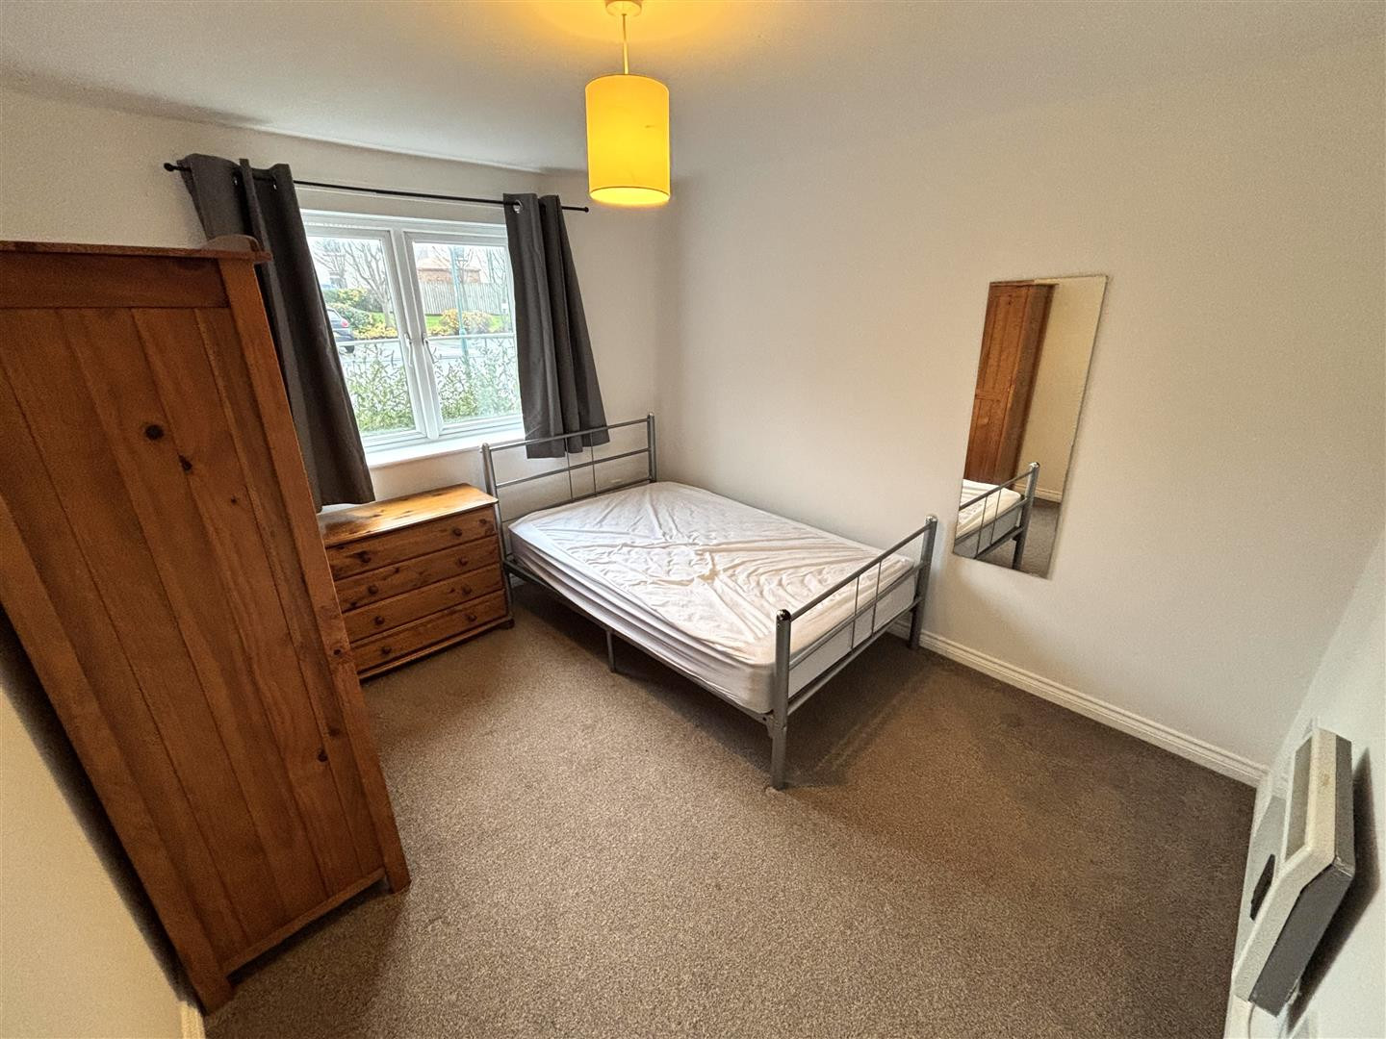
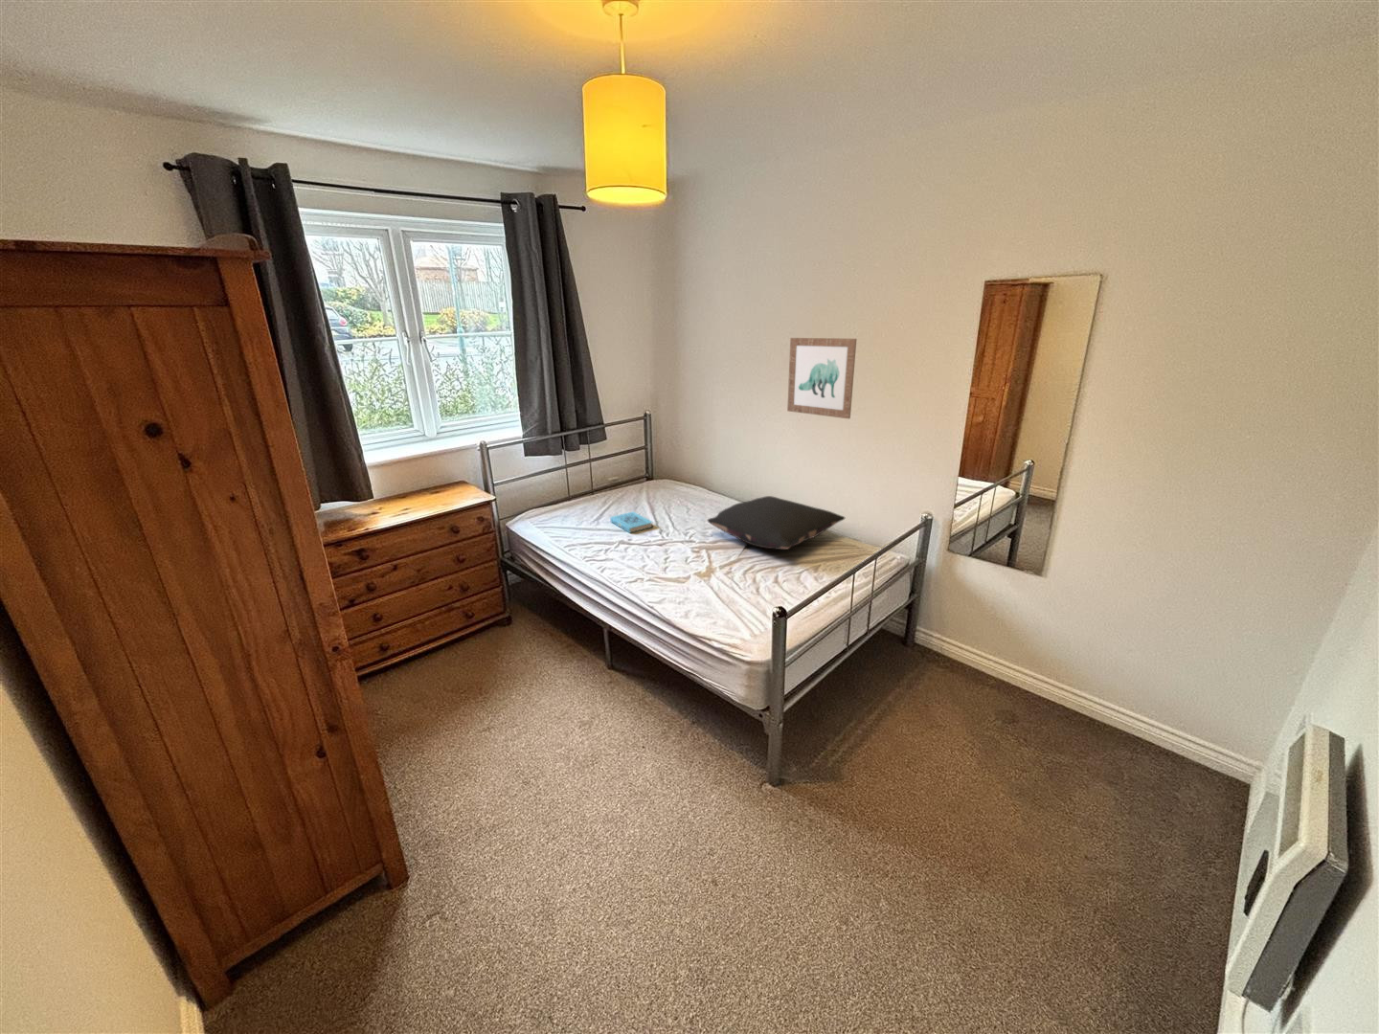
+ wall art [786,337,857,419]
+ pillow [707,495,846,551]
+ book [609,510,654,534]
